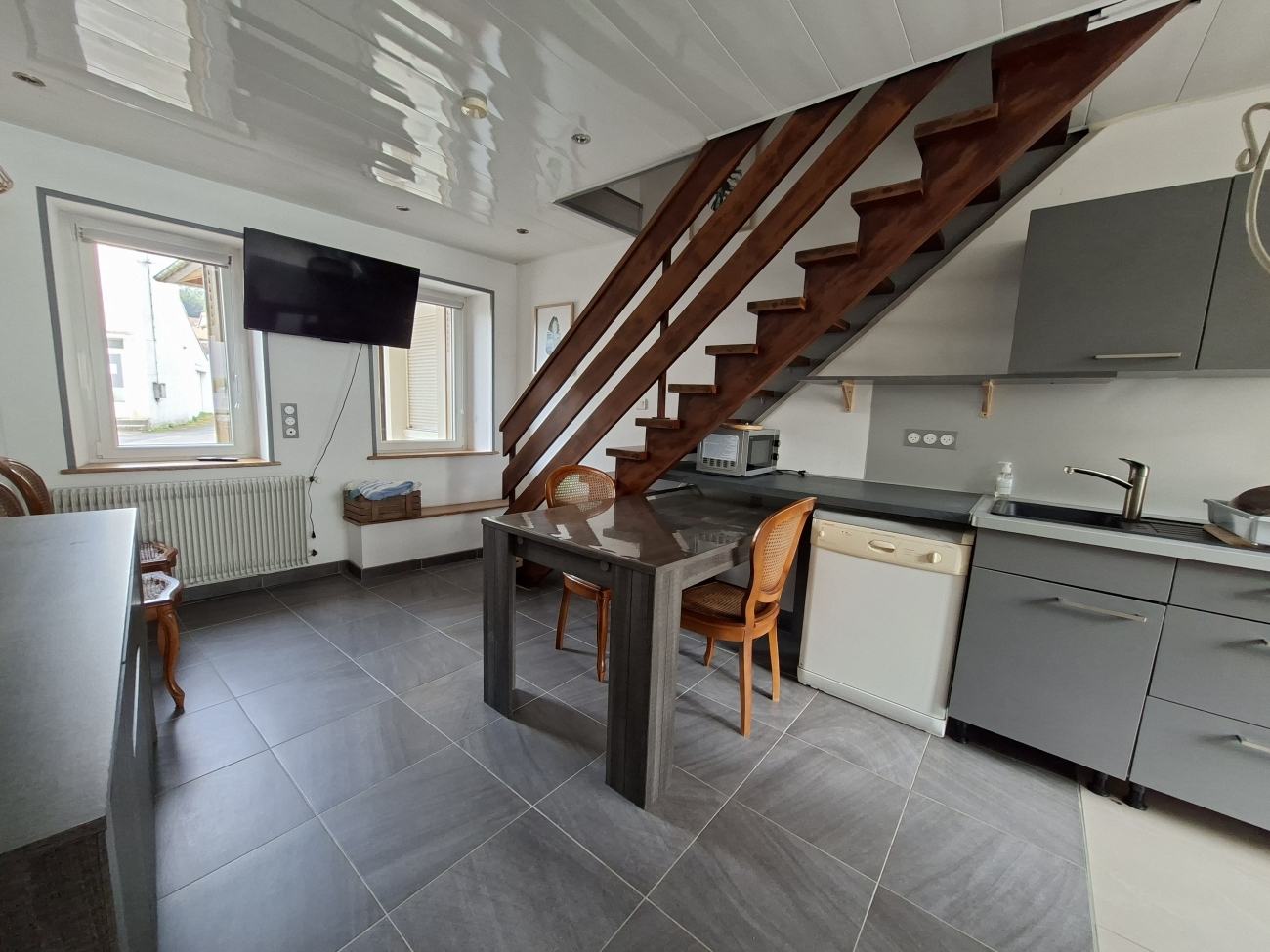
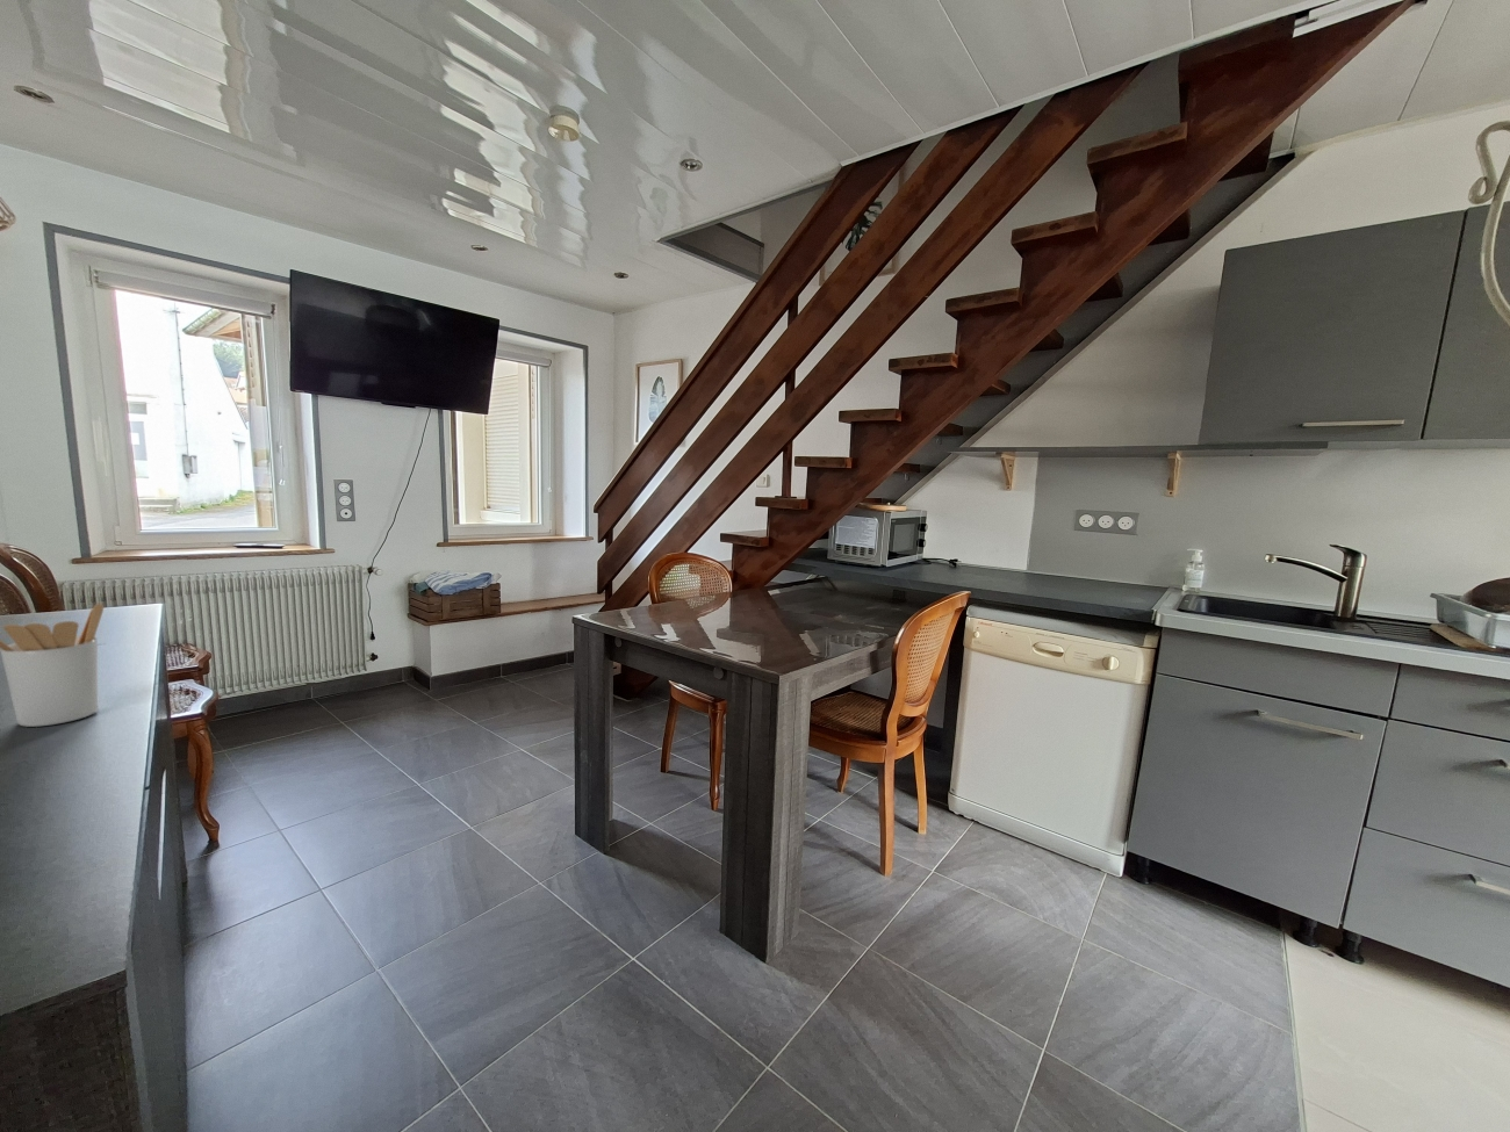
+ utensil holder [0,603,105,728]
